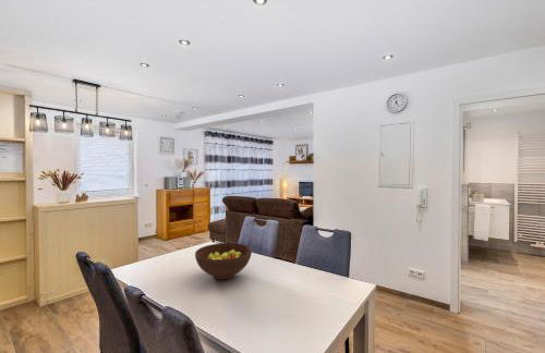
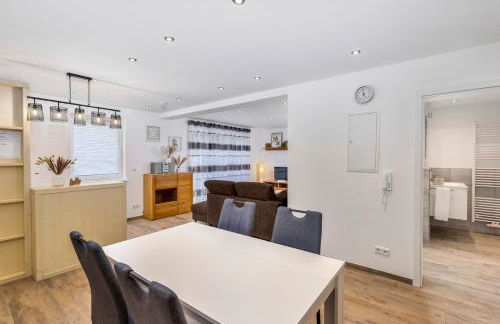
- fruit bowl [194,242,253,281]
